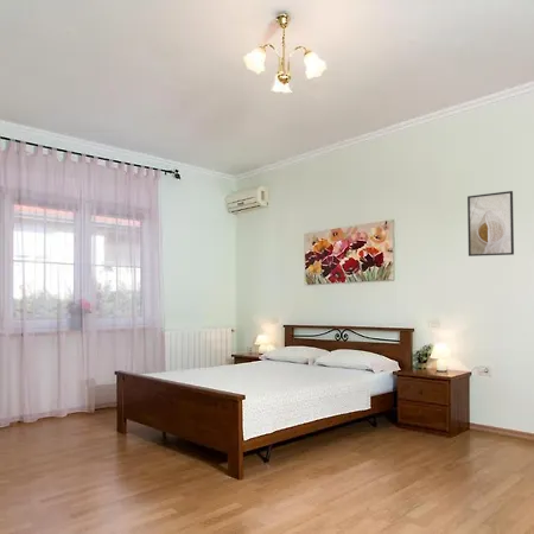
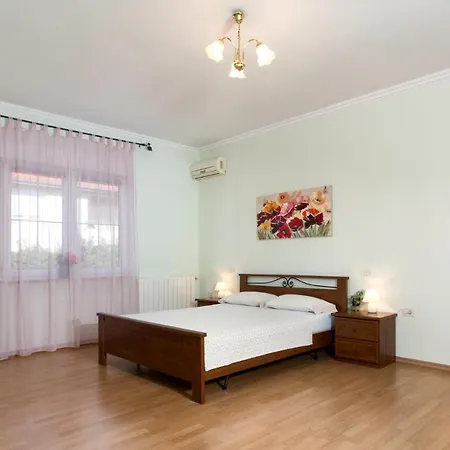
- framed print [466,190,515,258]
